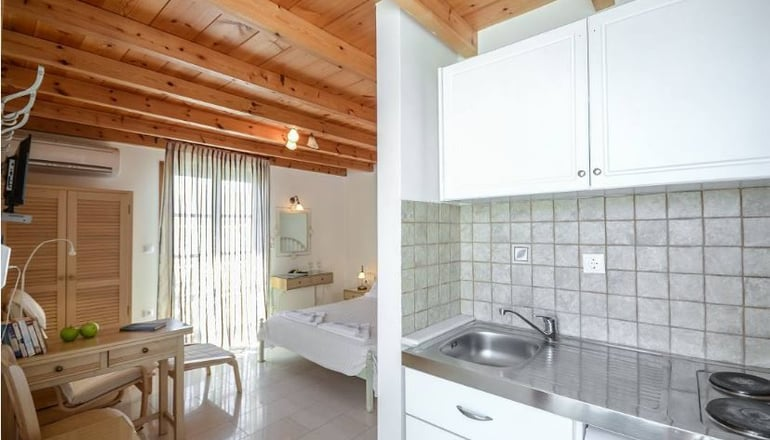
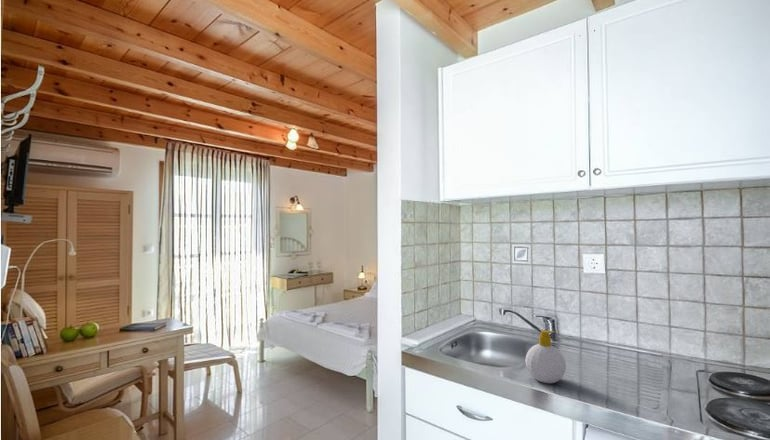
+ soap bottle [524,329,567,384]
